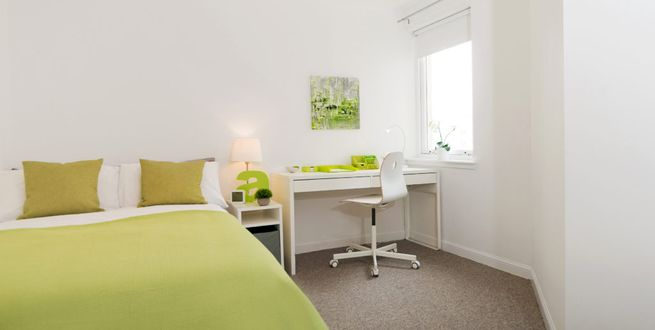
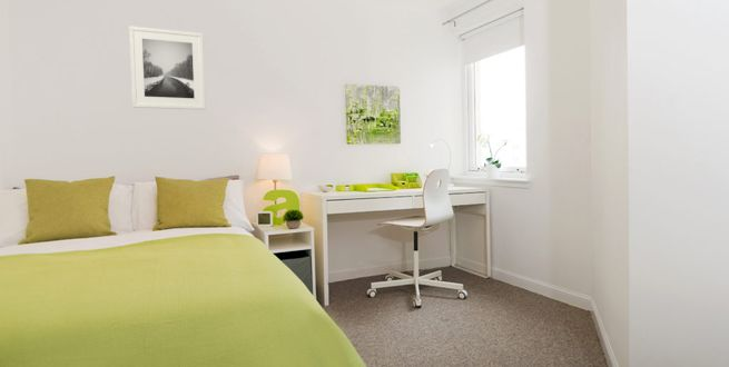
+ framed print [128,26,207,111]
